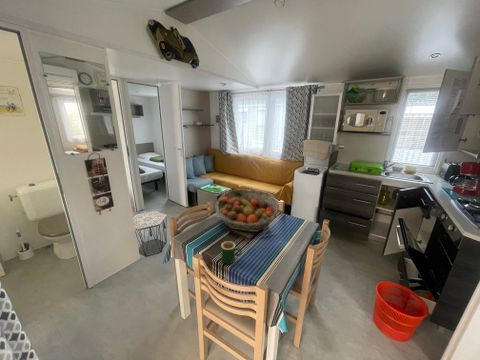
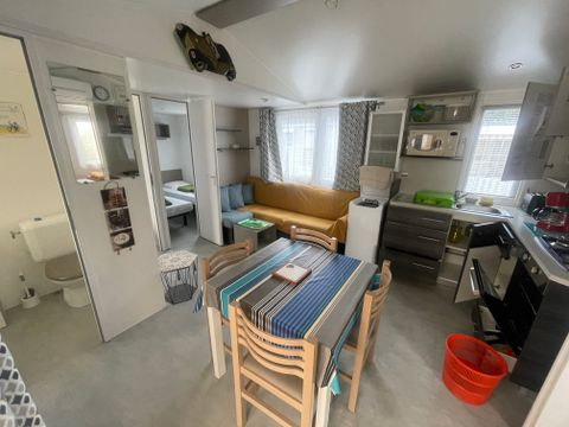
- fruit basket [214,188,280,233]
- mug [220,240,243,265]
